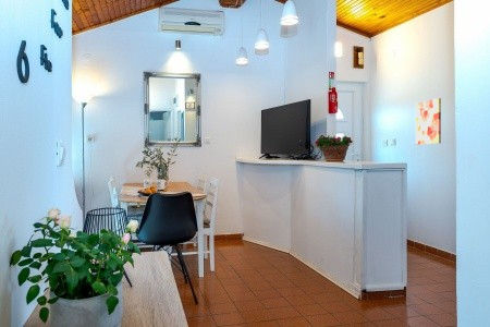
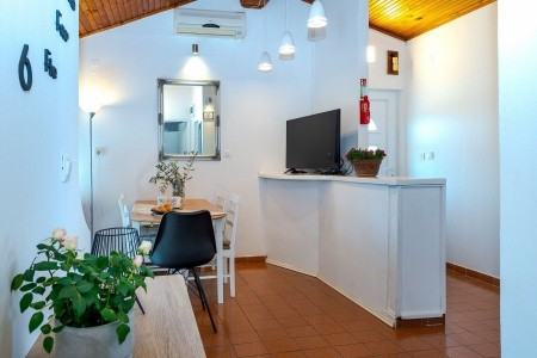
- wall art [415,97,442,146]
